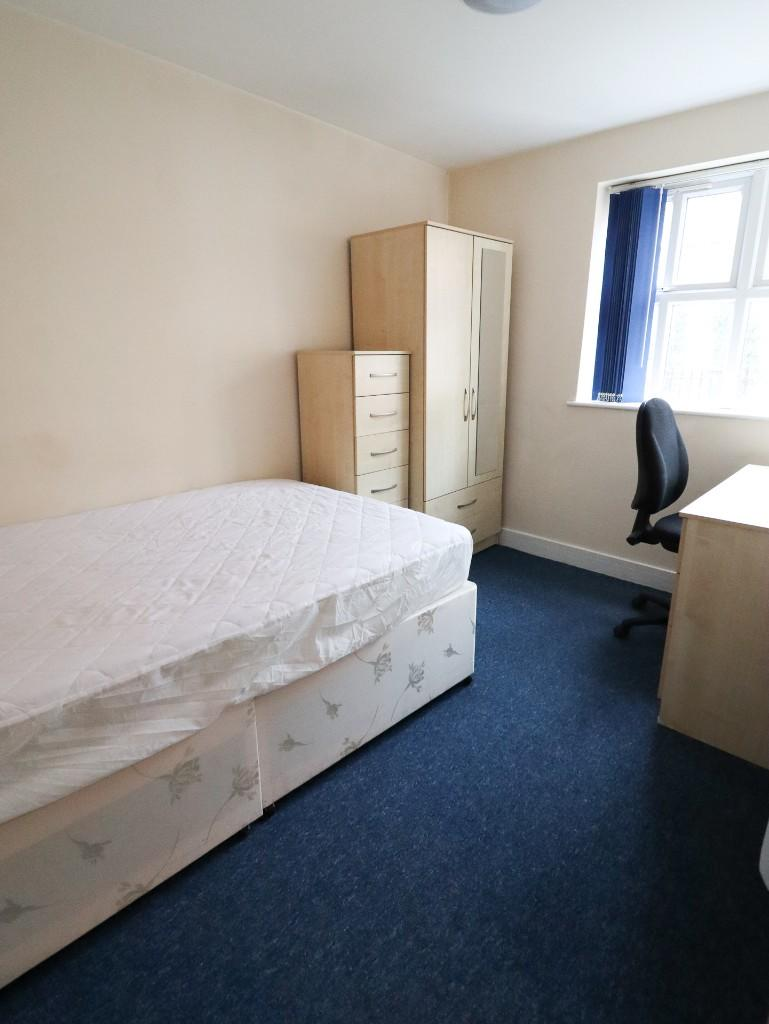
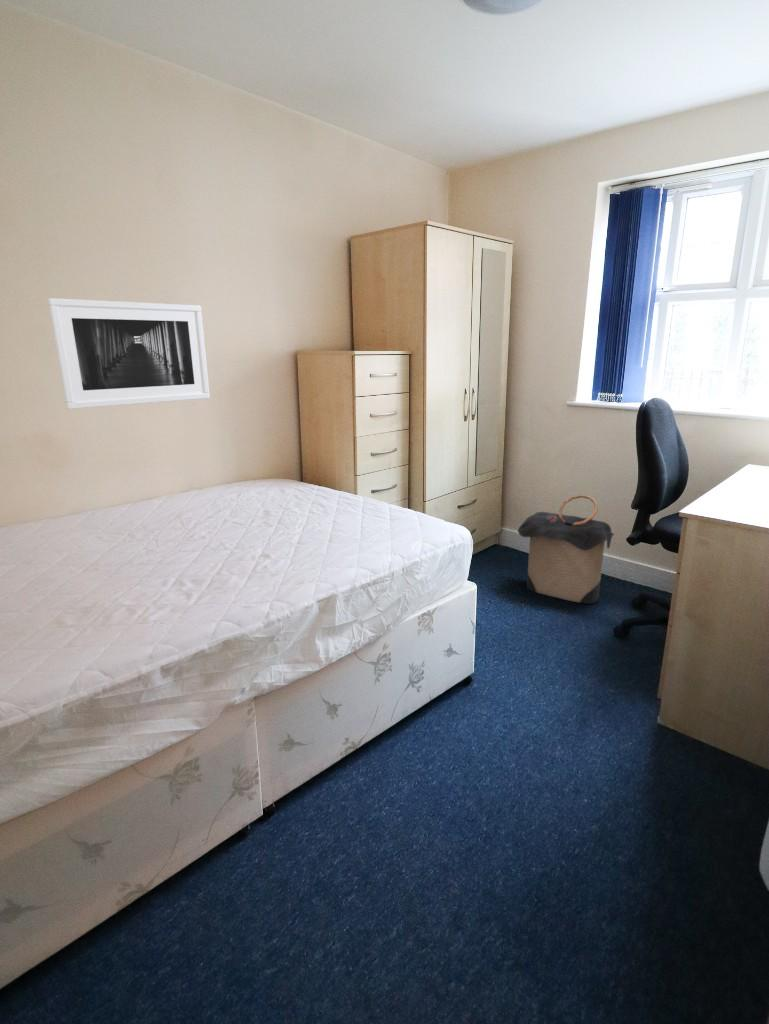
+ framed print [46,297,211,410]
+ laundry hamper [517,494,615,605]
